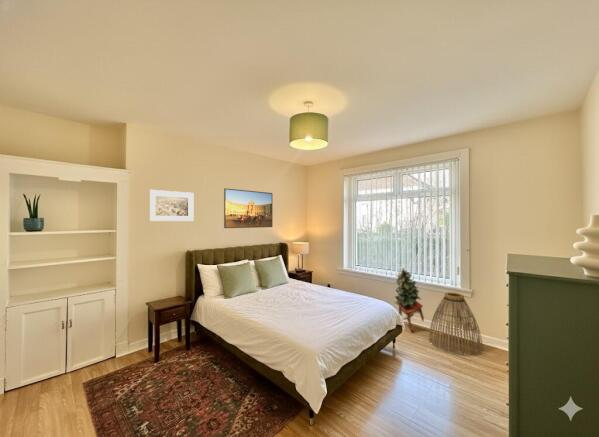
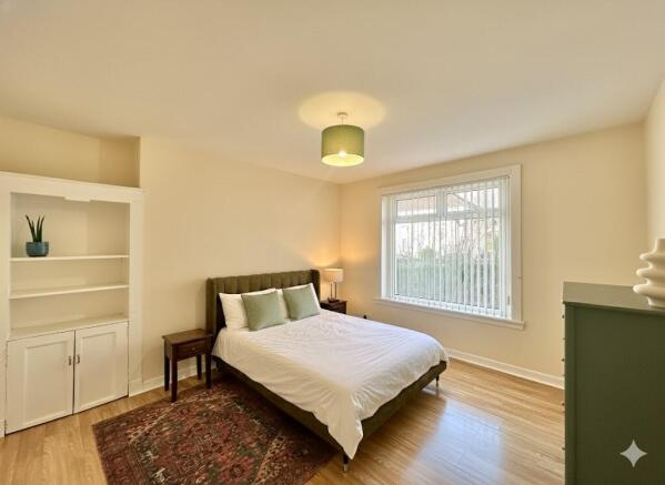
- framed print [223,187,274,229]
- basket [428,291,484,357]
- potted plant [393,267,425,334]
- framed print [148,189,194,222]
